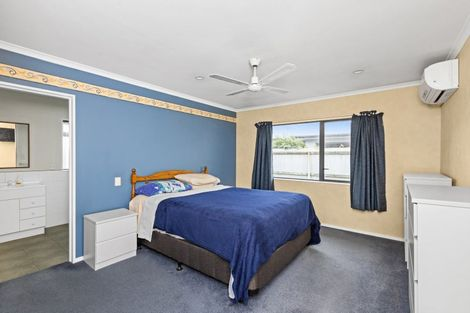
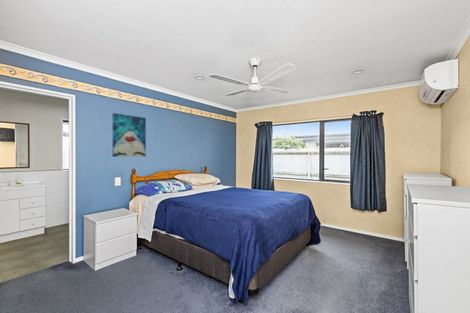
+ wall art [111,112,147,158]
